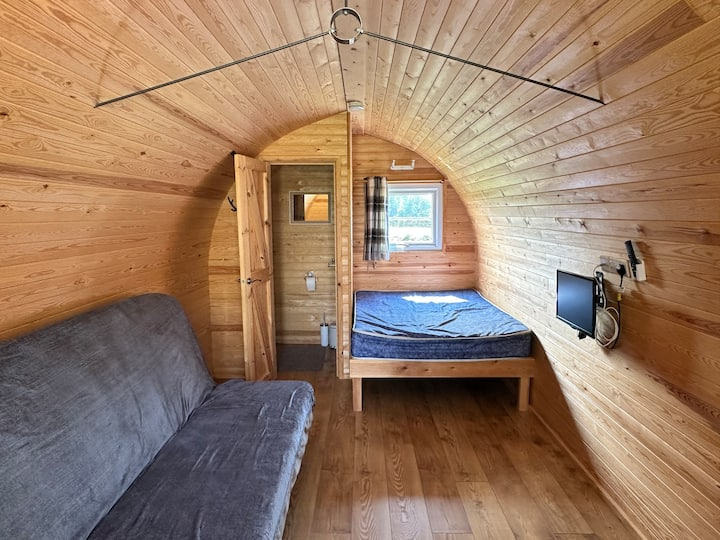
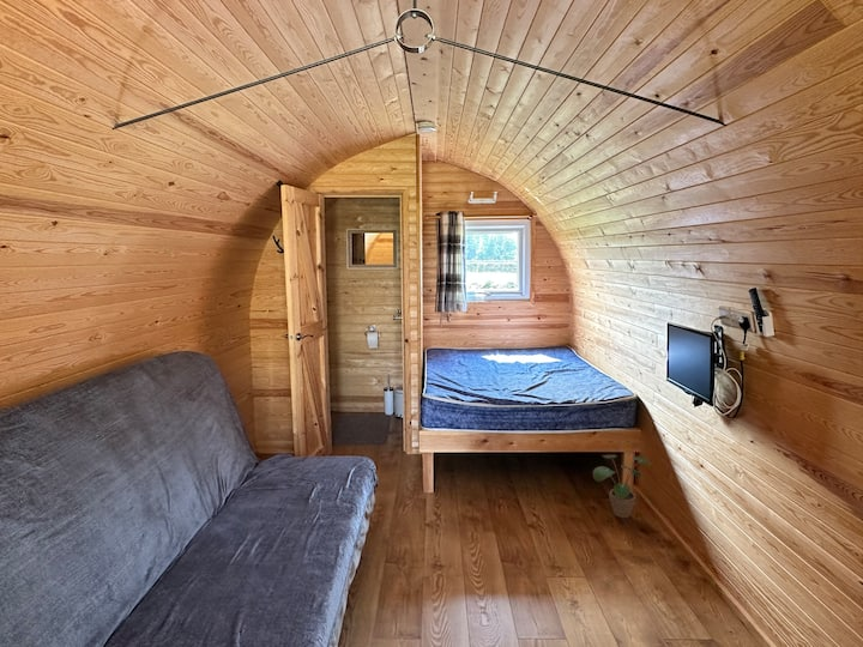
+ potted plant [592,454,654,519]
